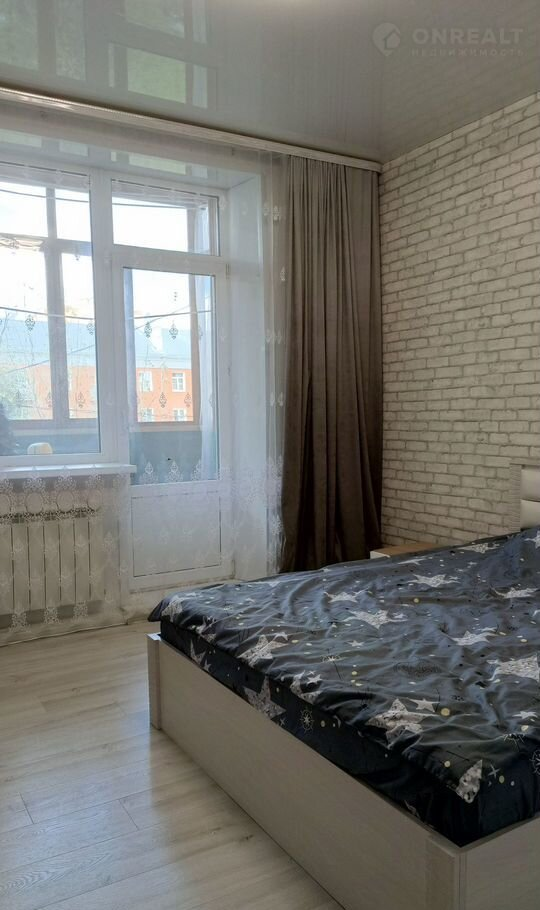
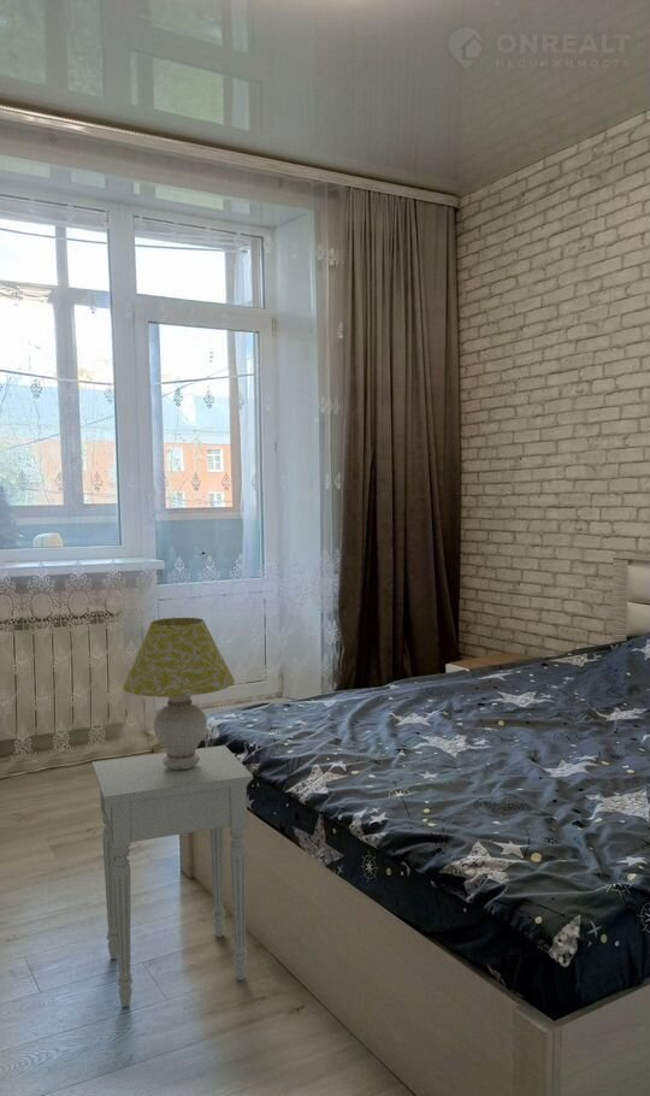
+ table lamp [122,617,236,770]
+ nightstand [90,744,254,1008]
